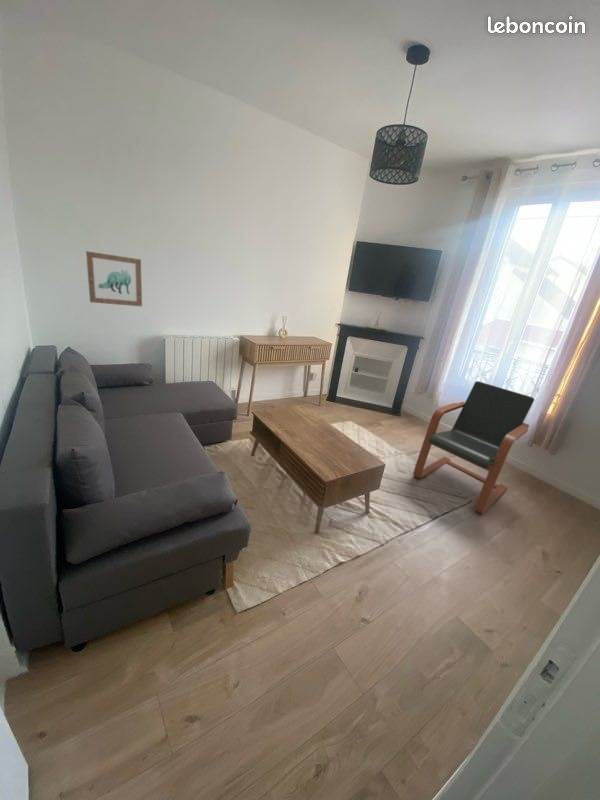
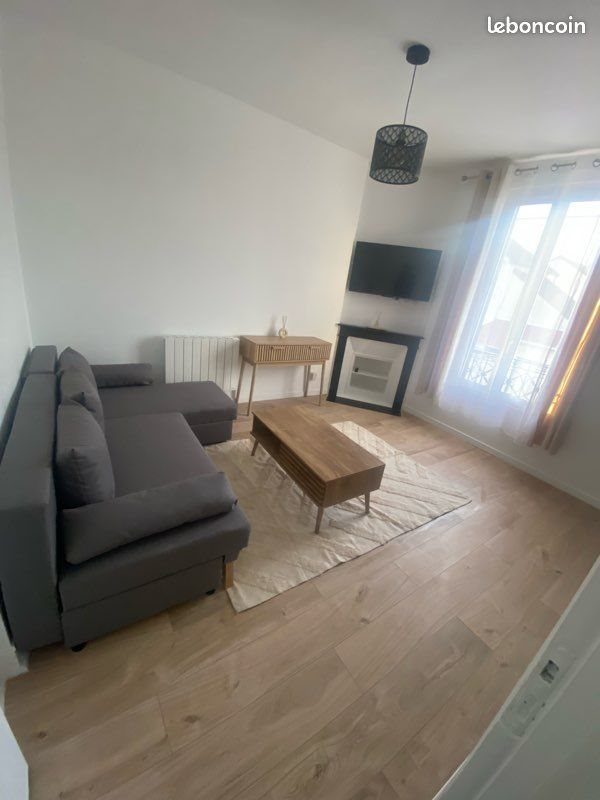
- wall art [85,250,143,307]
- armchair [412,380,535,515]
